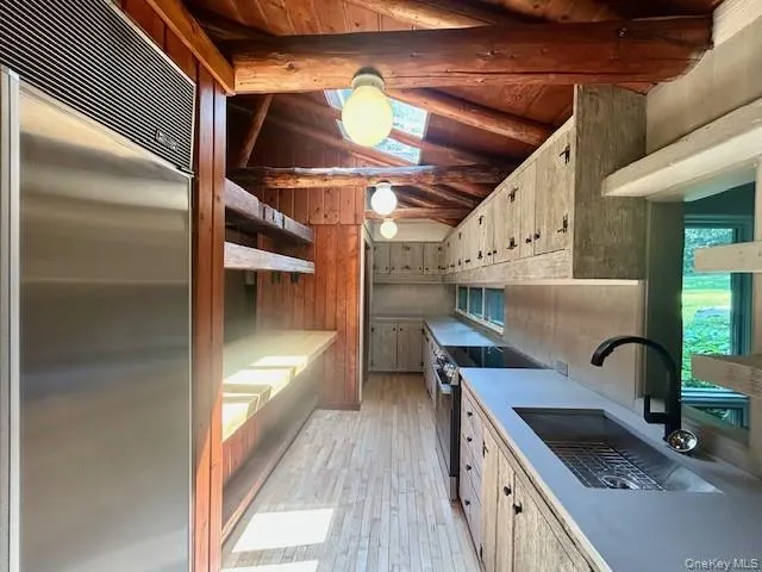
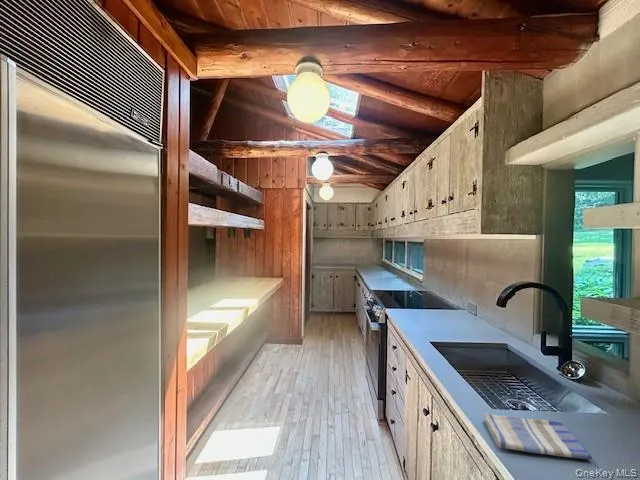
+ dish towel [482,412,593,460]
